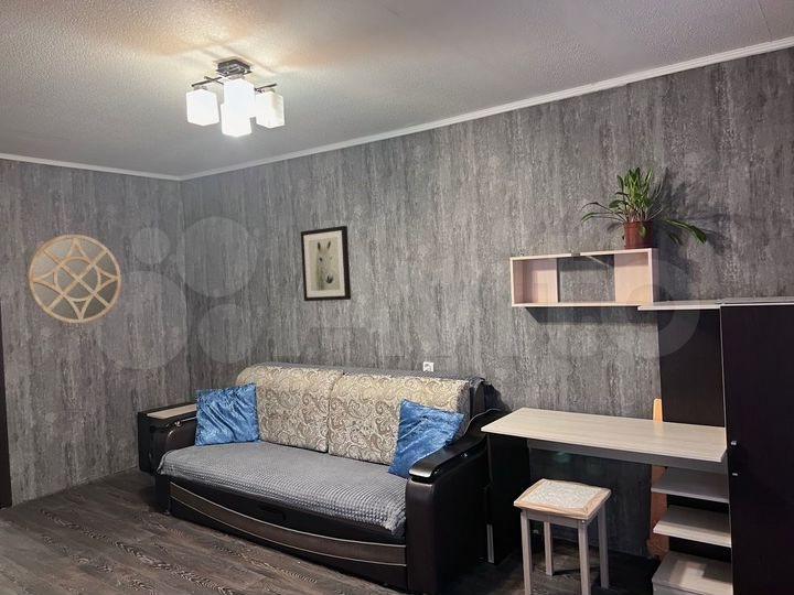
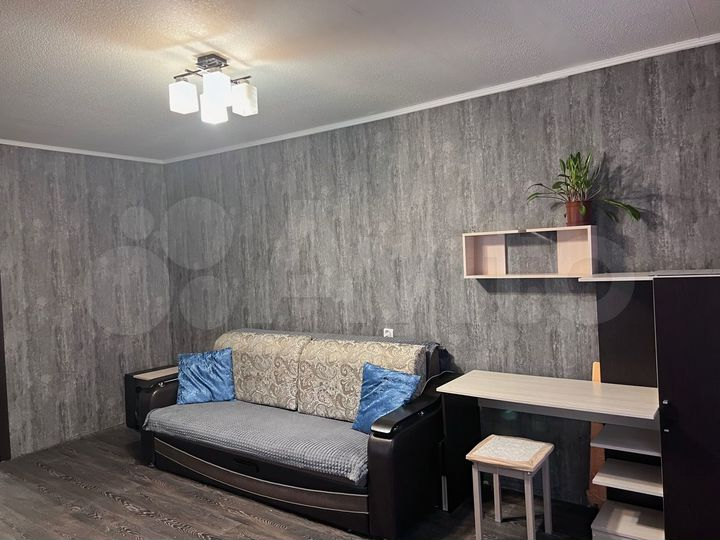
- home mirror [25,234,122,324]
- wall art [300,225,352,302]
